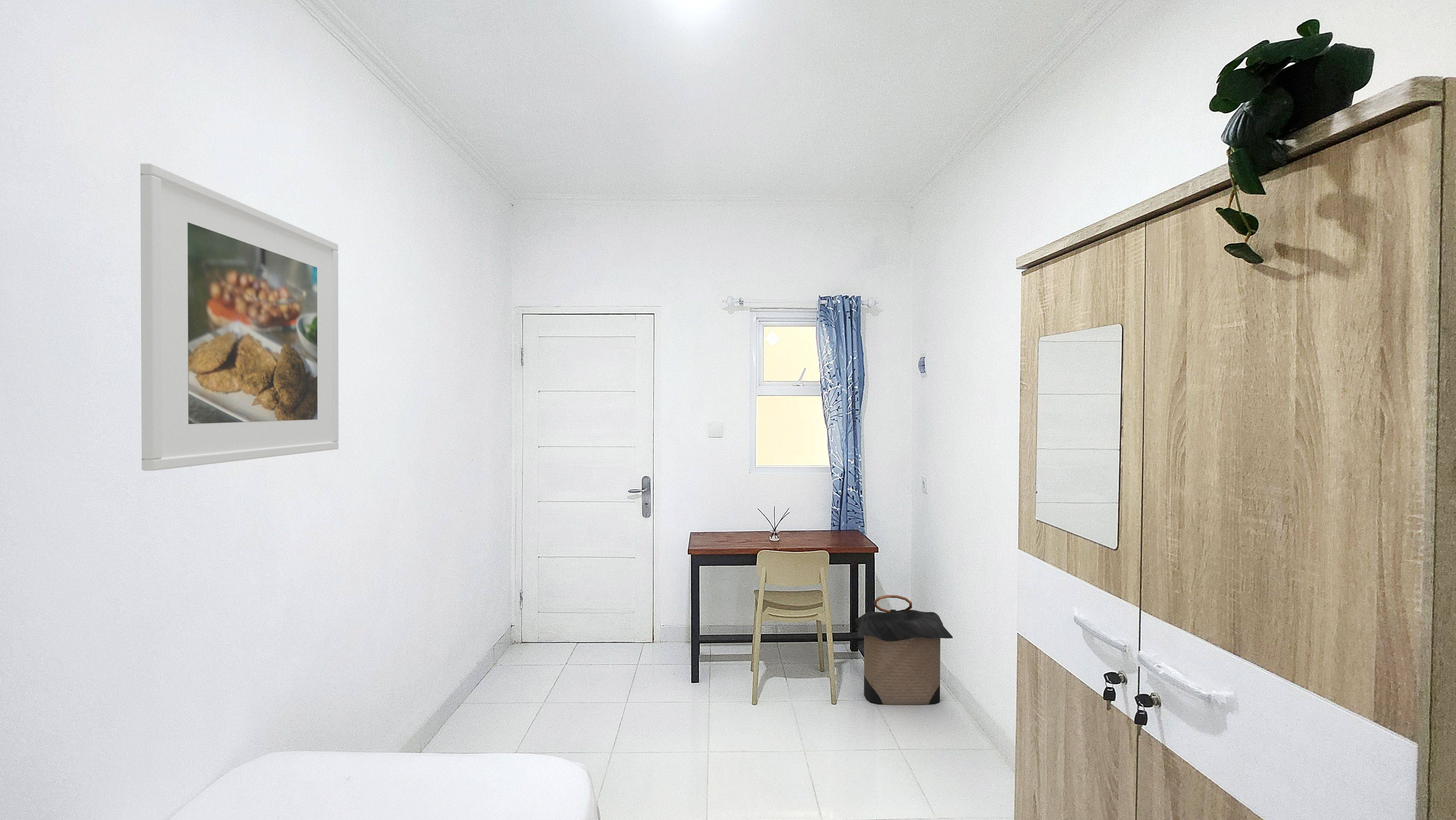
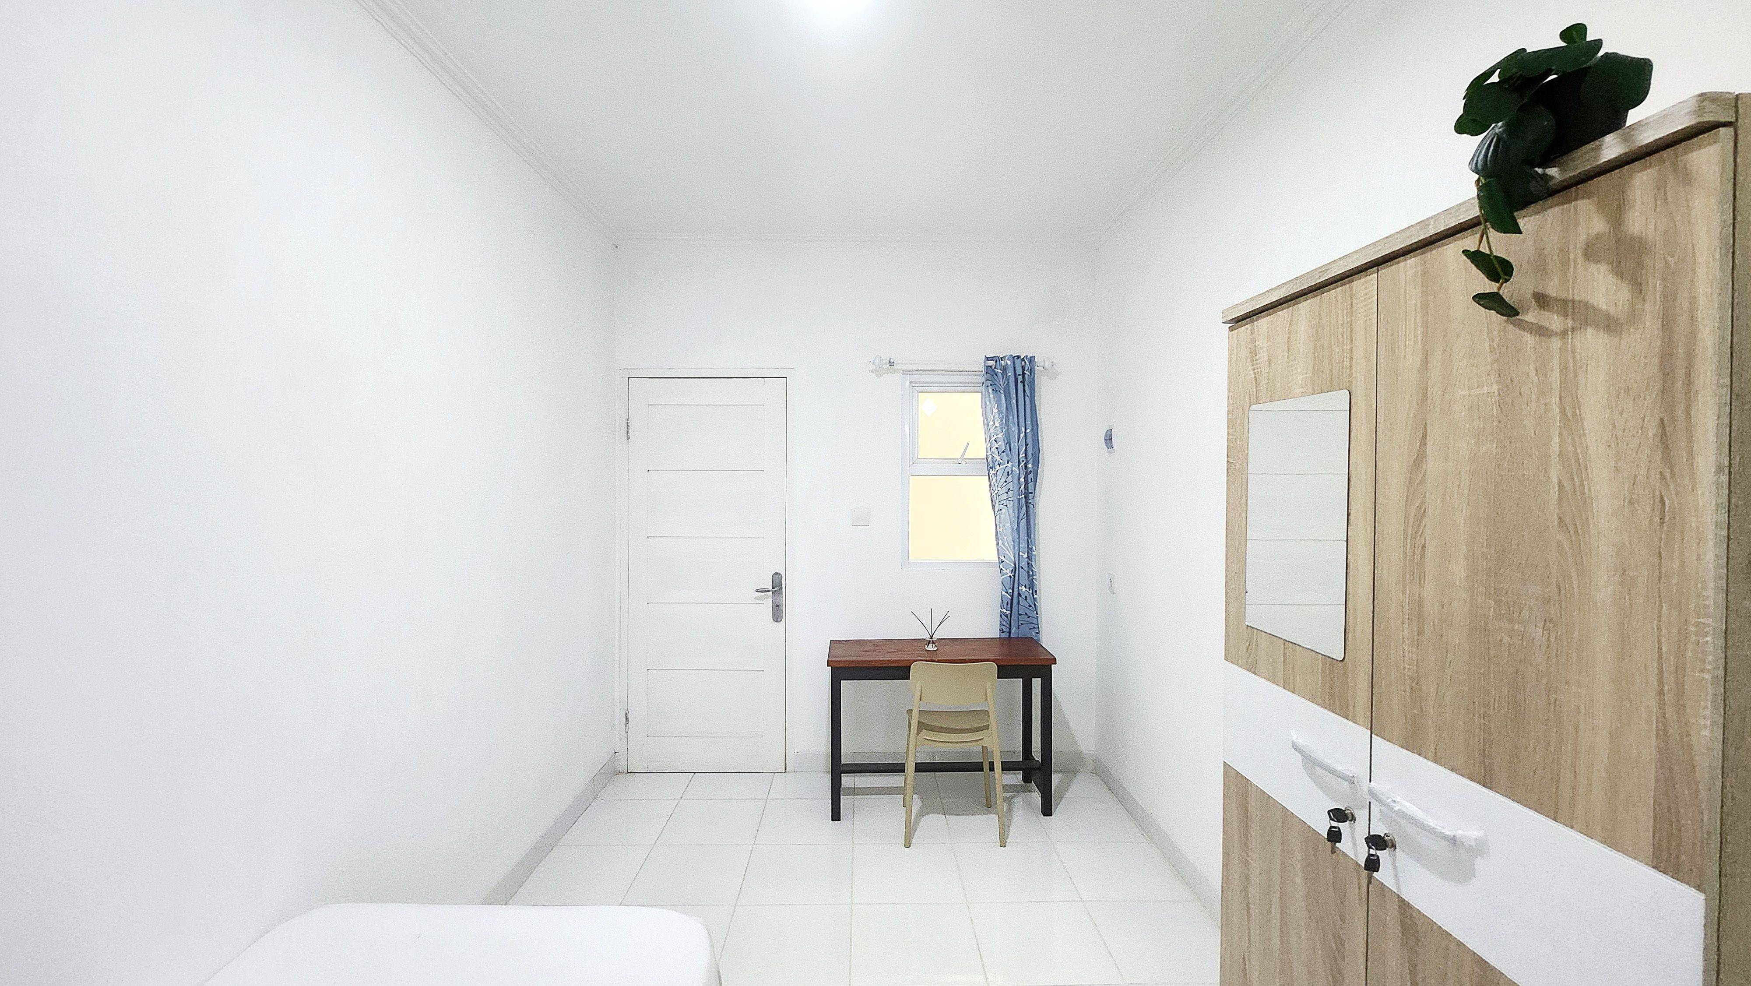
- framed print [140,163,339,471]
- laundry hamper [855,595,953,705]
